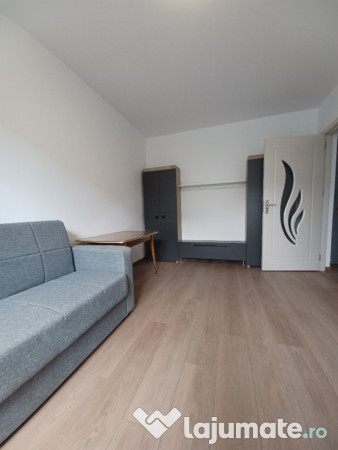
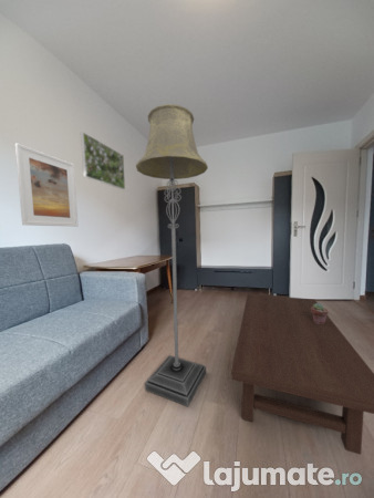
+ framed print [80,131,126,190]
+ coffee table [231,292,374,456]
+ potted succulent [311,302,330,324]
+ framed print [14,142,80,228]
+ floor lamp [135,103,209,408]
